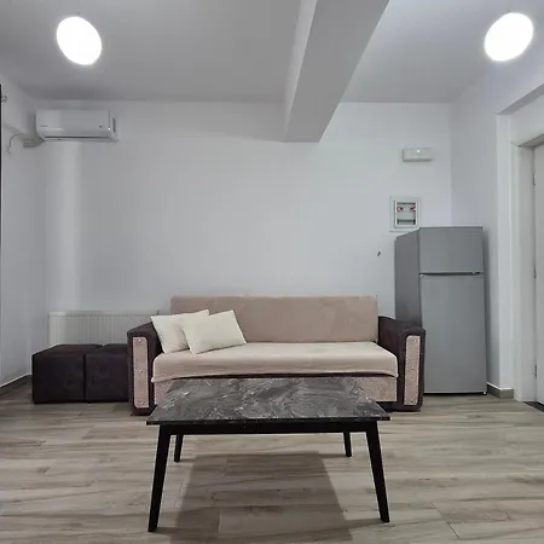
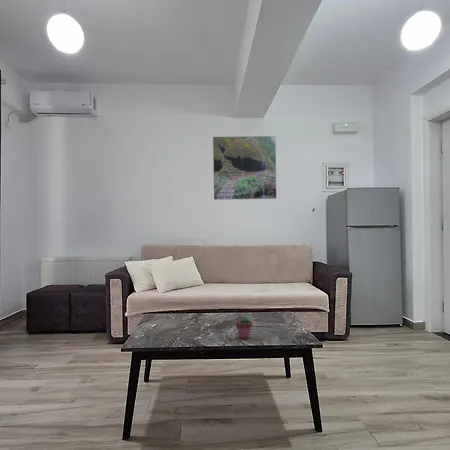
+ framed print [212,135,278,201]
+ potted succulent [235,314,254,340]
